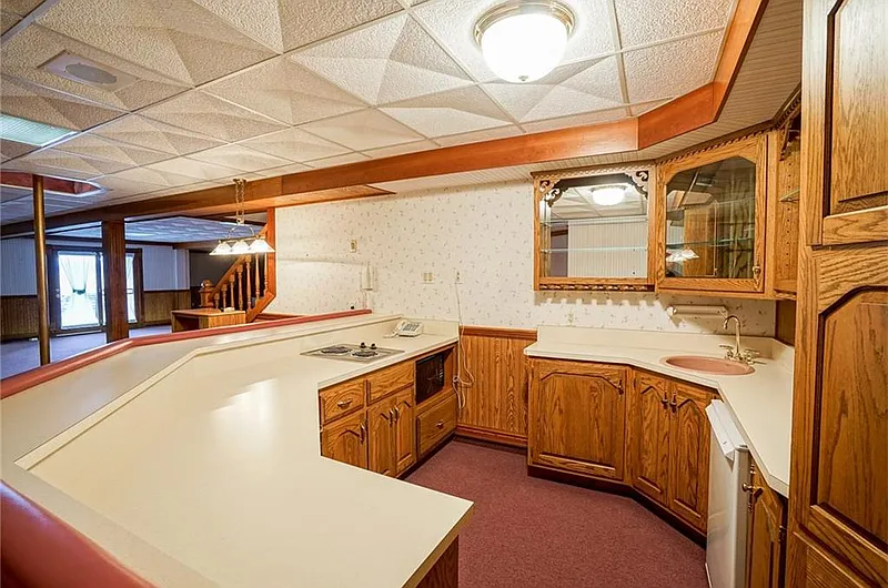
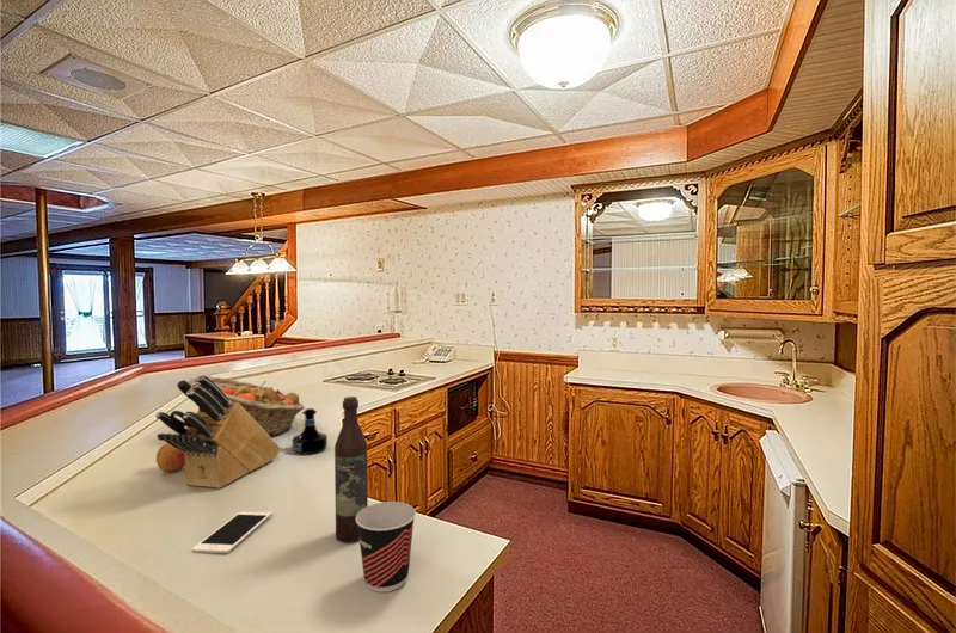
+ fruit basket [186,376,306,437]
+ tequila bottle [292,407,329,455]
+ cell phone [191,510,272,554]
+ apple [155,443,185,473]
+ wine bottle [333,395,369,543]
+ knife block [154,374,281,490]
+ cup [356,500,417,594]
